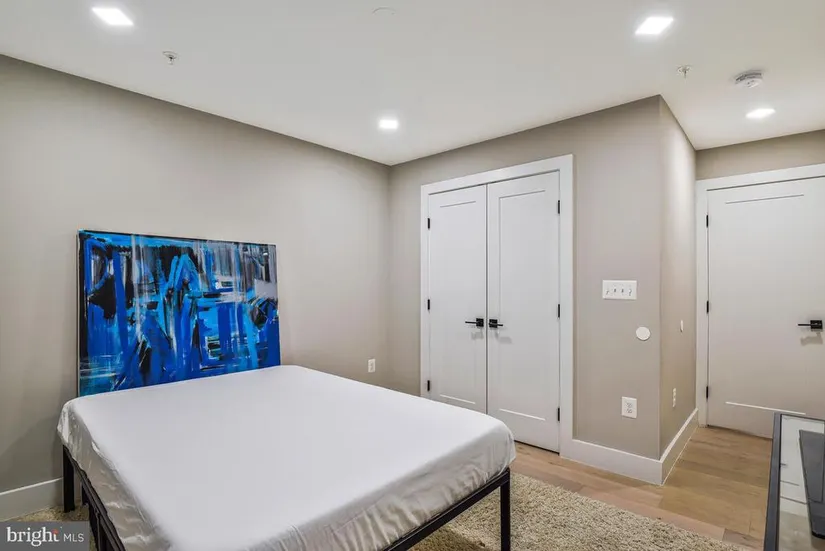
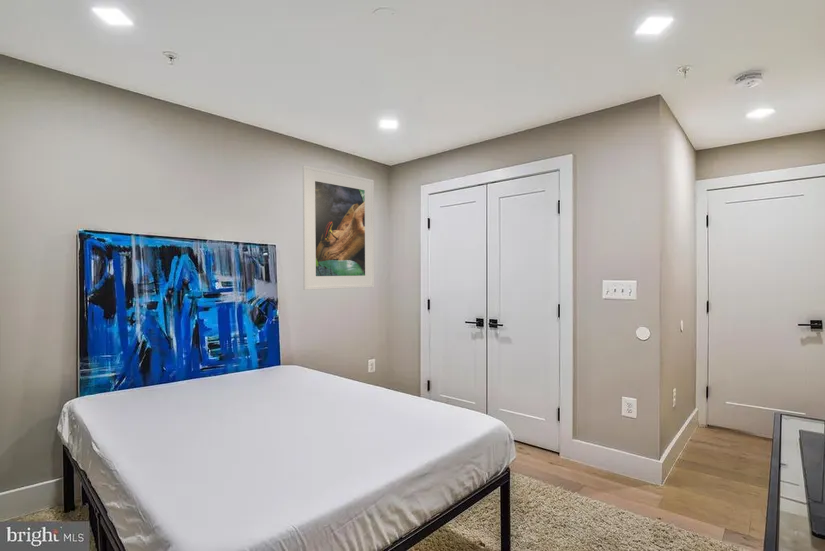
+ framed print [302,164,375,291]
